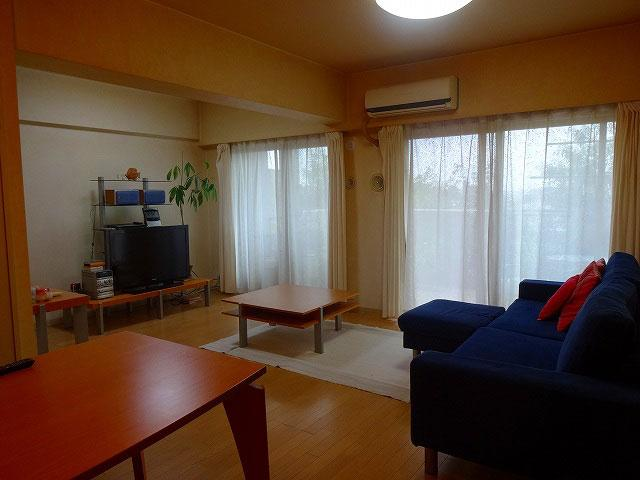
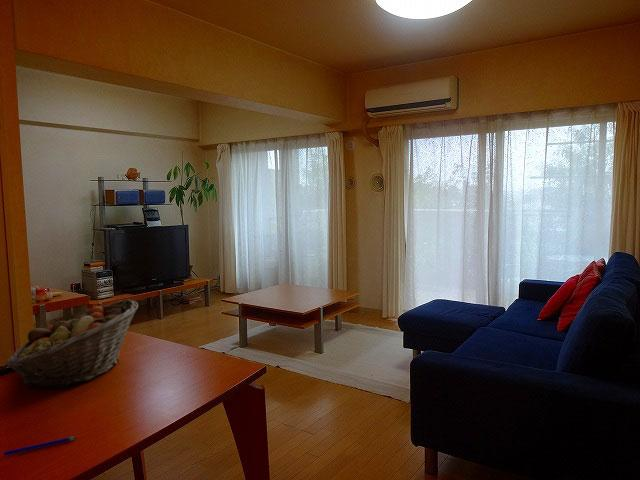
+ fruit basket [4,298,139,389]
+ pen [3,435,77,457]
